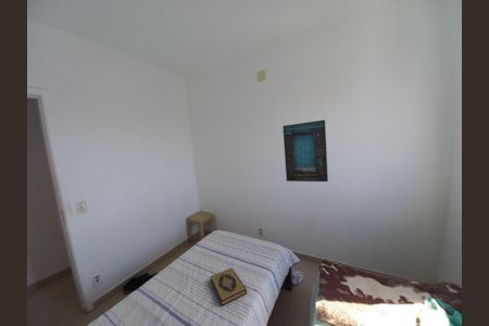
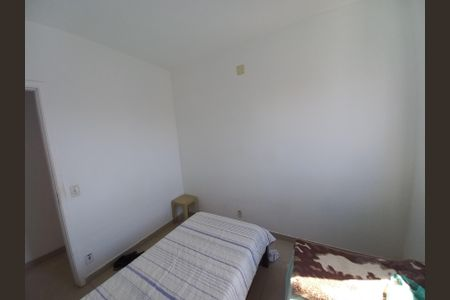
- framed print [281,118,329,183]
- hardback book [209,267,248,306]
